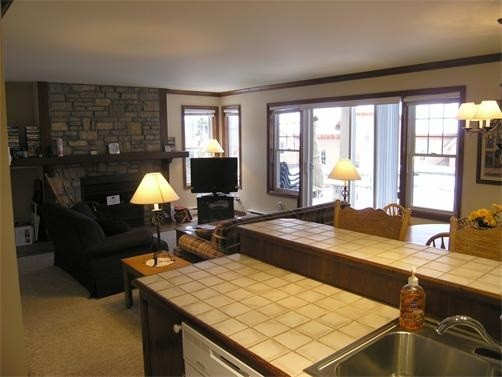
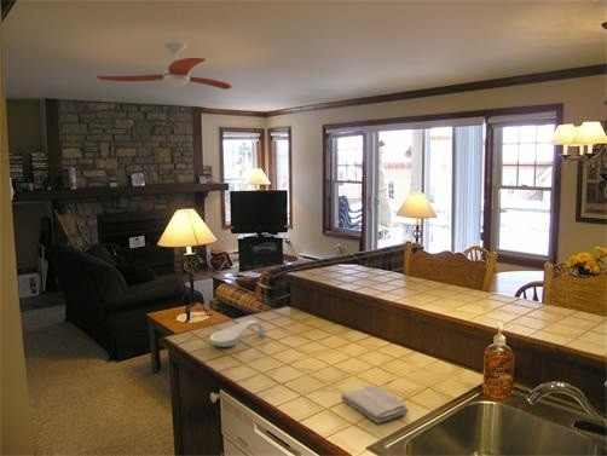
+ washcloth [340,383,410,425]
+ spoon rest [209,319,268,348]
+ ceiling fan [96,40,232,91]
